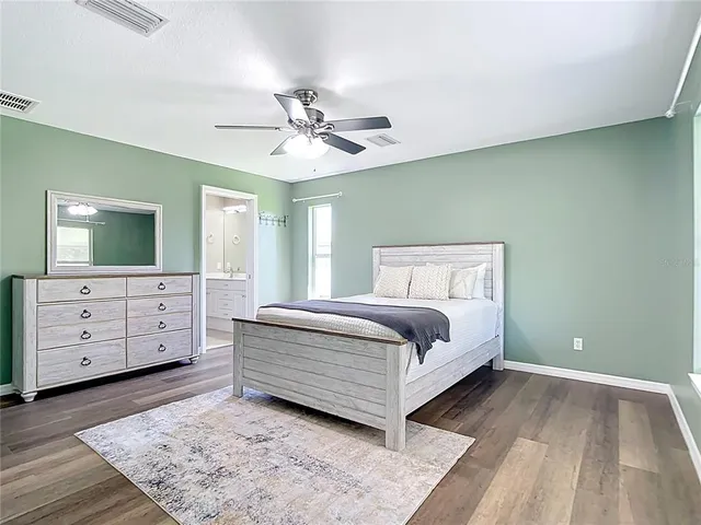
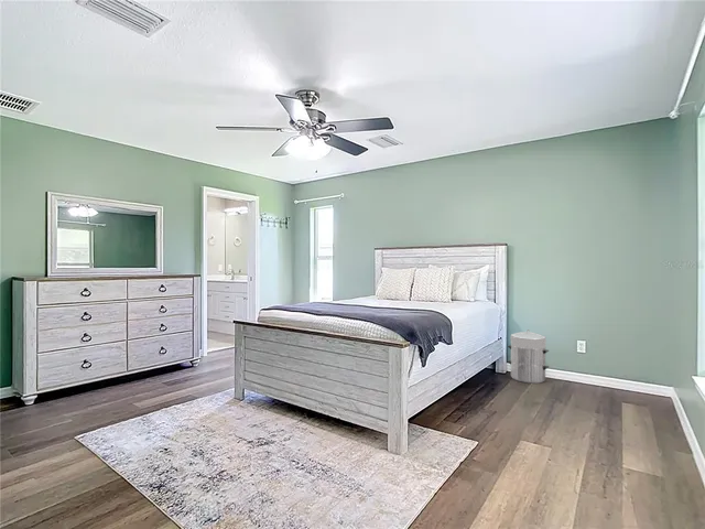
+ waste bin [507,328,550,385]
